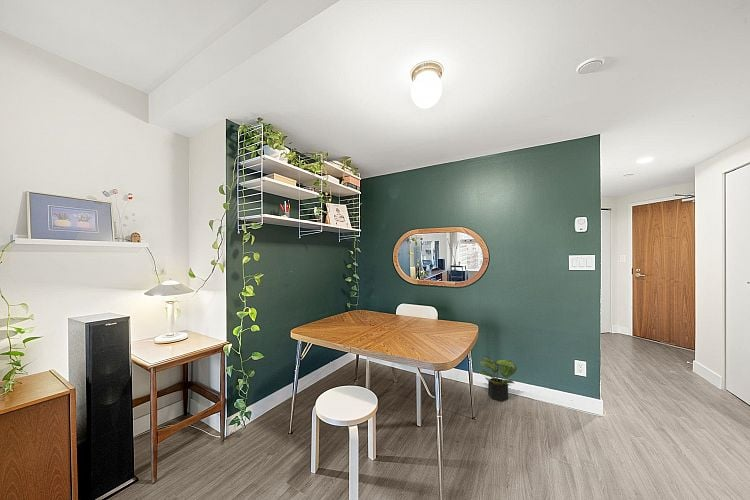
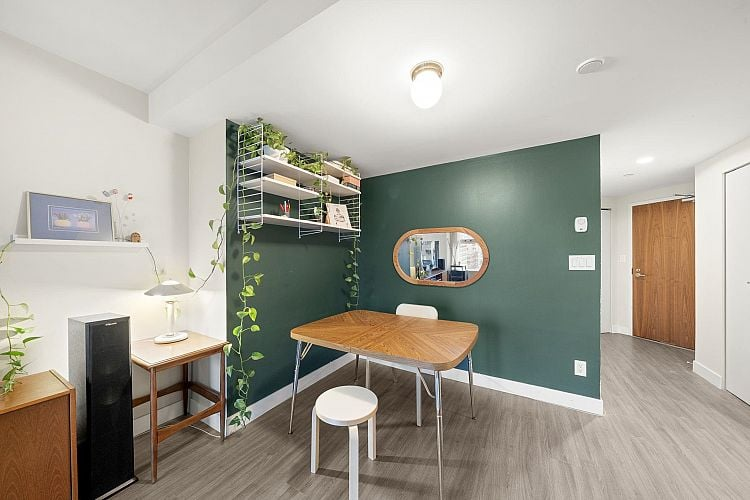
- potted plant [478,355,518,403]
